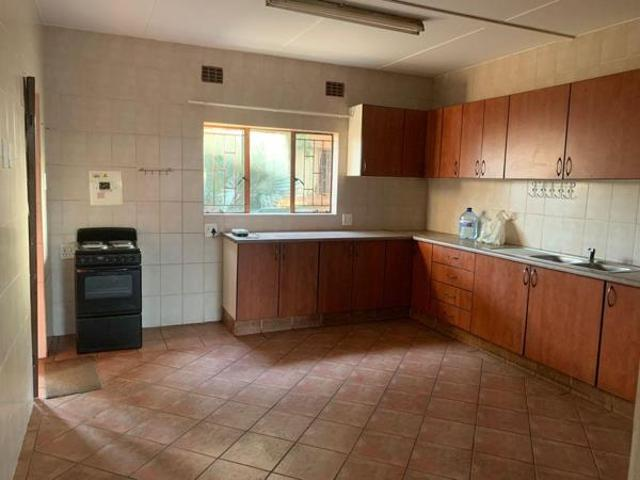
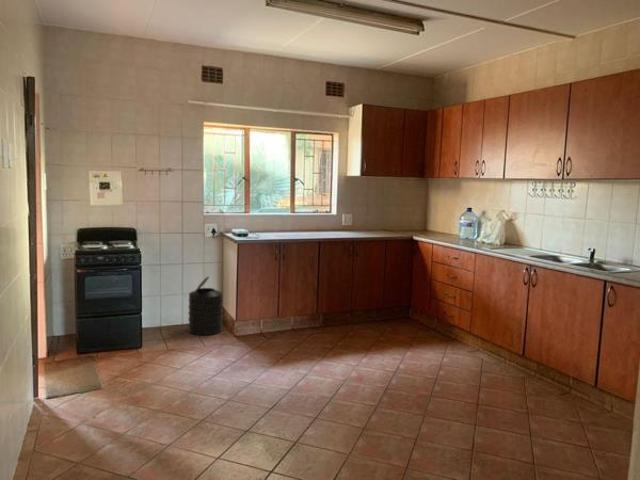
+ trash can [187,275,224,336]
